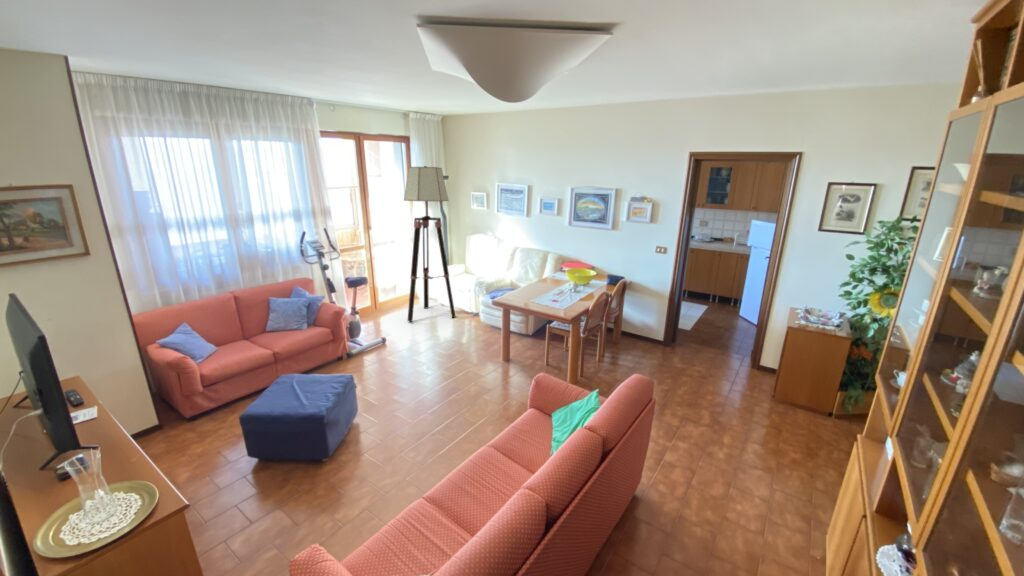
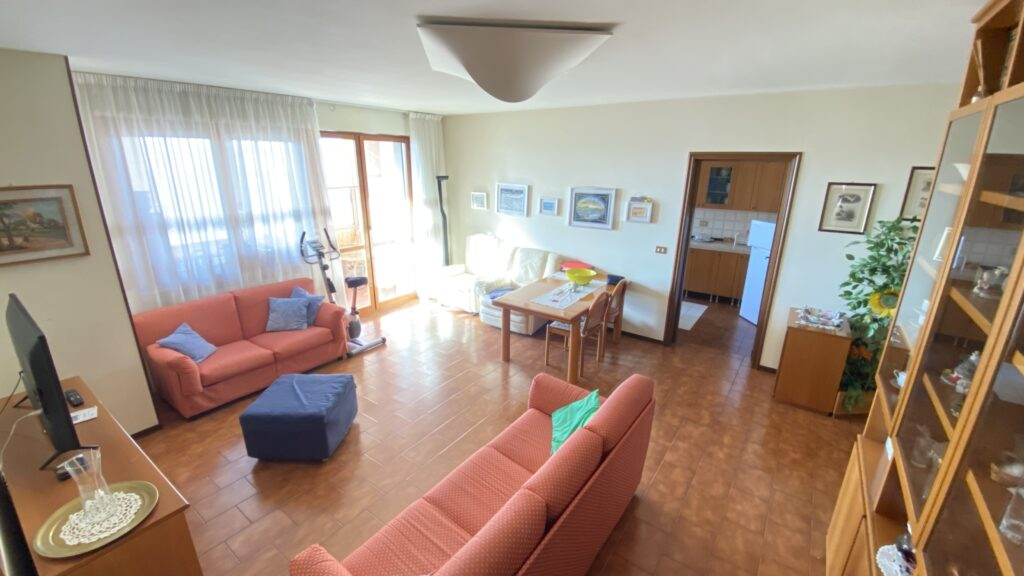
- floor lamp [403,165,457,323]
